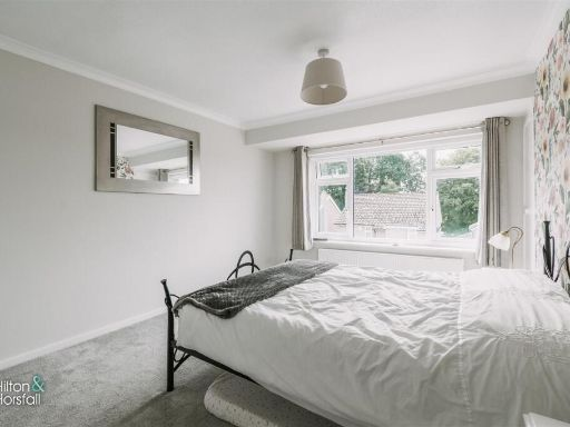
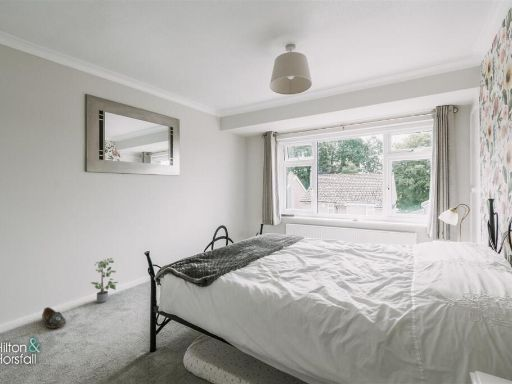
+ shoe [41,306,67,329]
+ potted plant [90,257,118,304]
